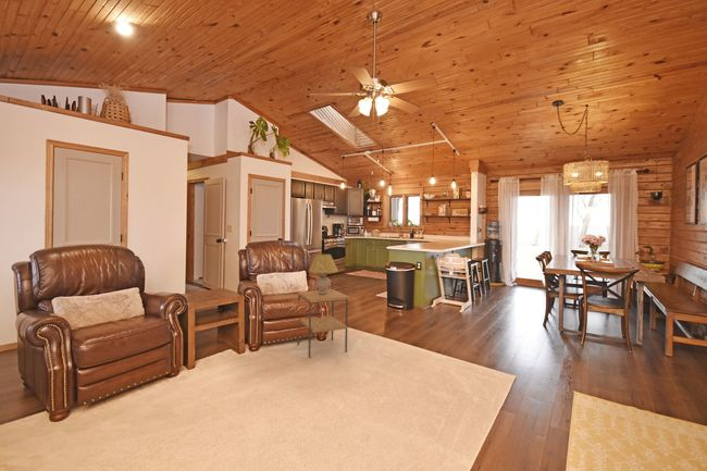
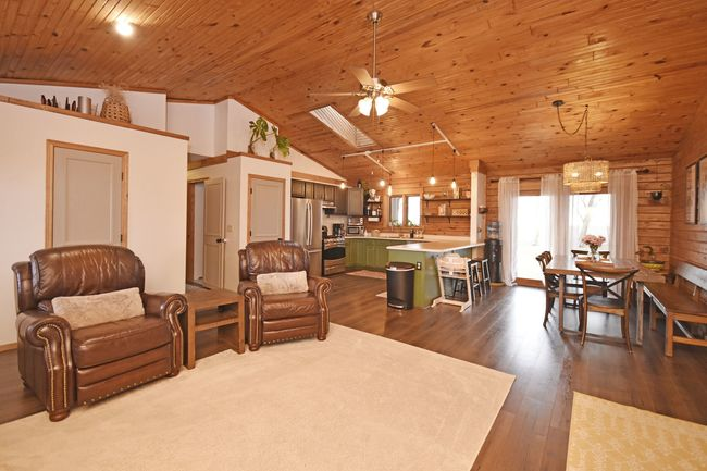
- side table [297,288,350,359]
- table lamp [308,252,339,294]
